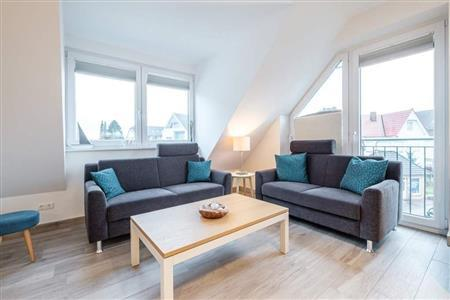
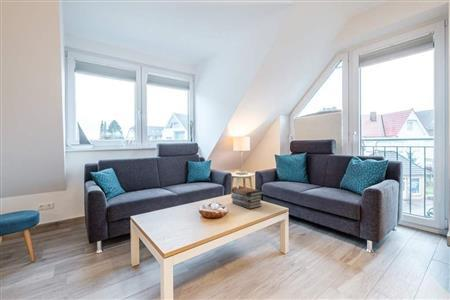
+ book stack [230,186,264,210]
